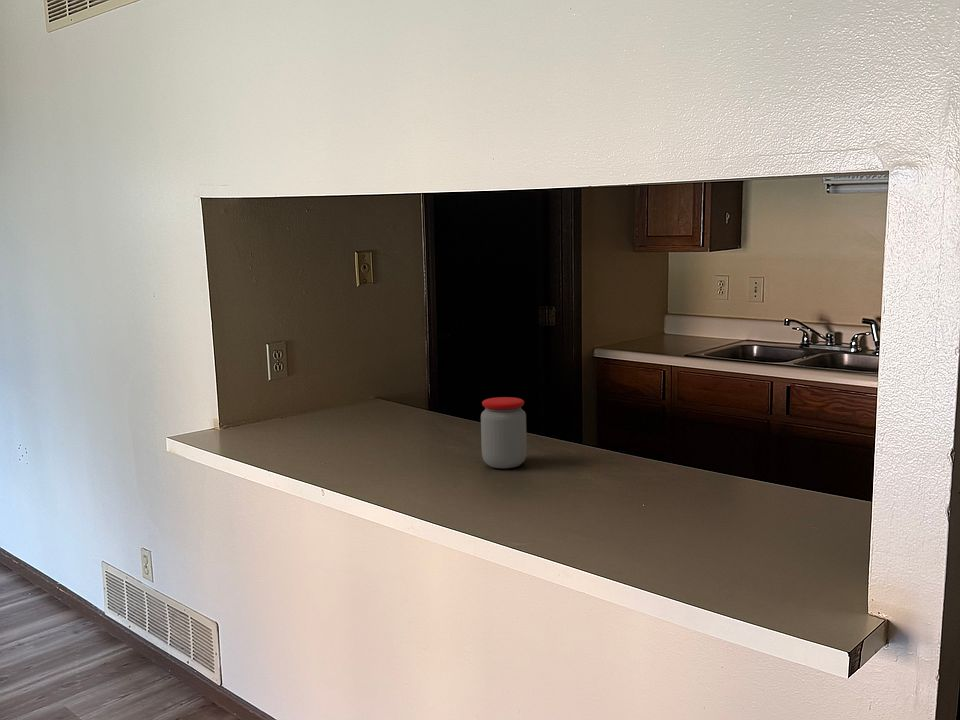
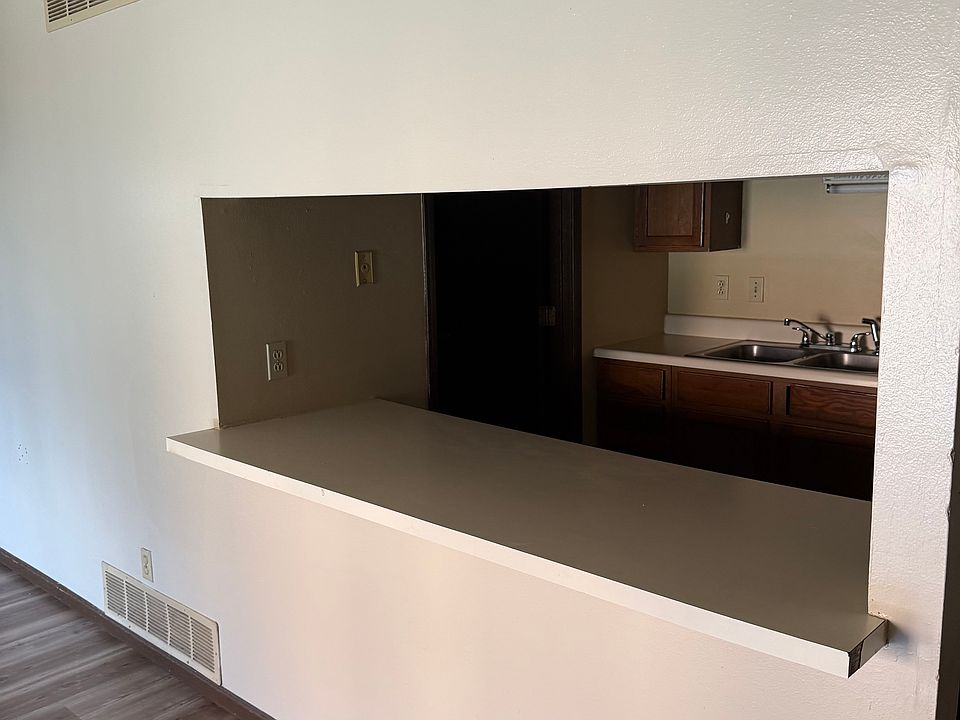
- jar [480,396,528,469]
